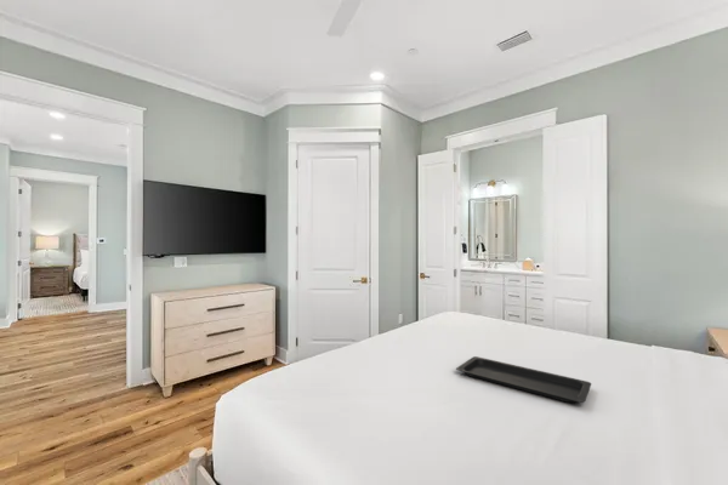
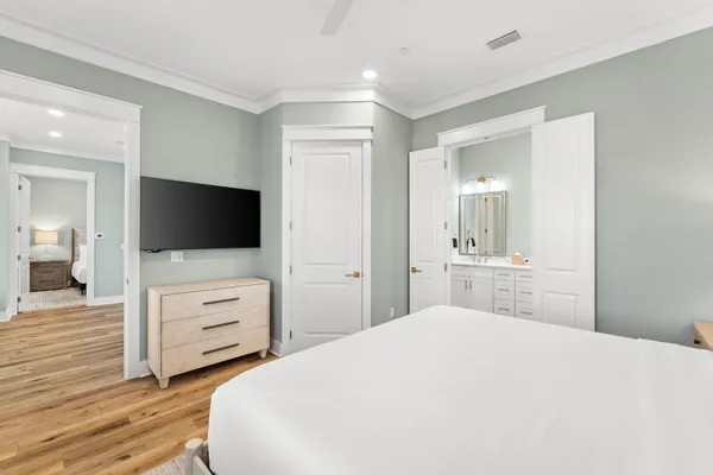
- serving tray [455,355,592,404]
